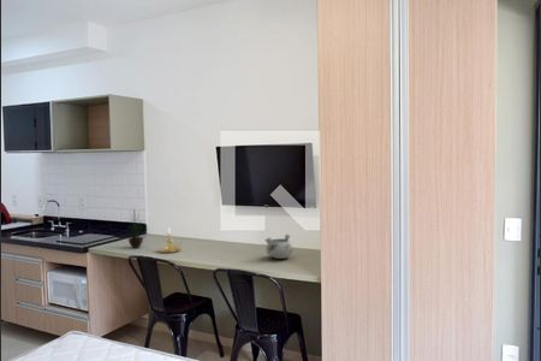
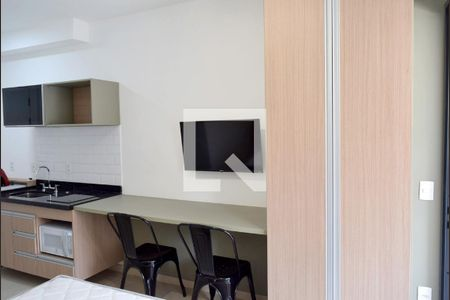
- potted plant [125,211,149,249]
- decorative bowl [264,233,293,260]
- candle holder [157,229,183,254]
